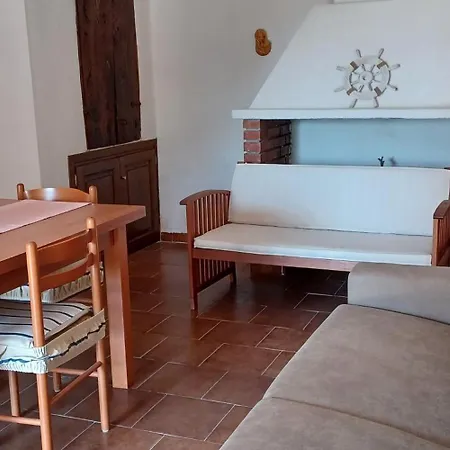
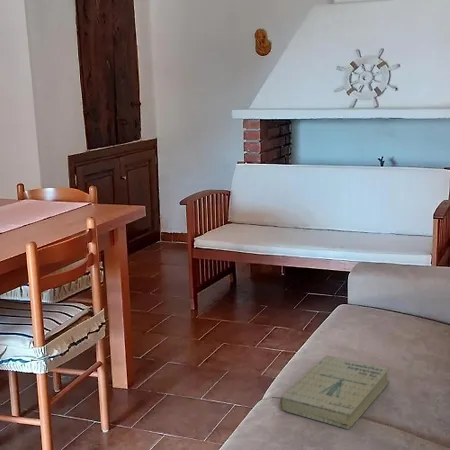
+ book [279,354,390,430]
